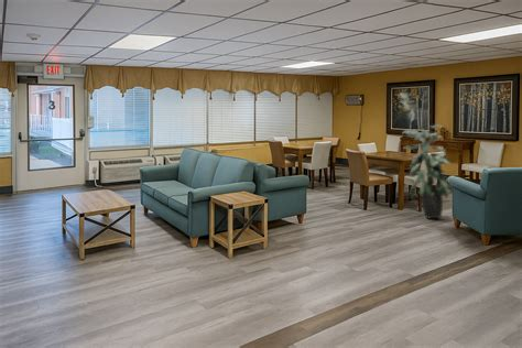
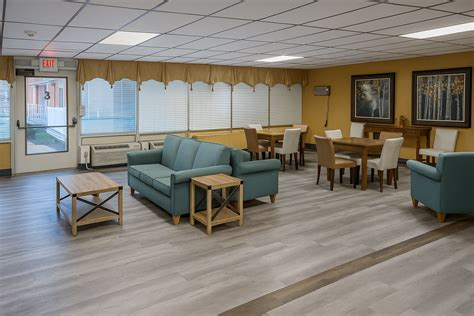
- indoor plant [402,124,458,219]
